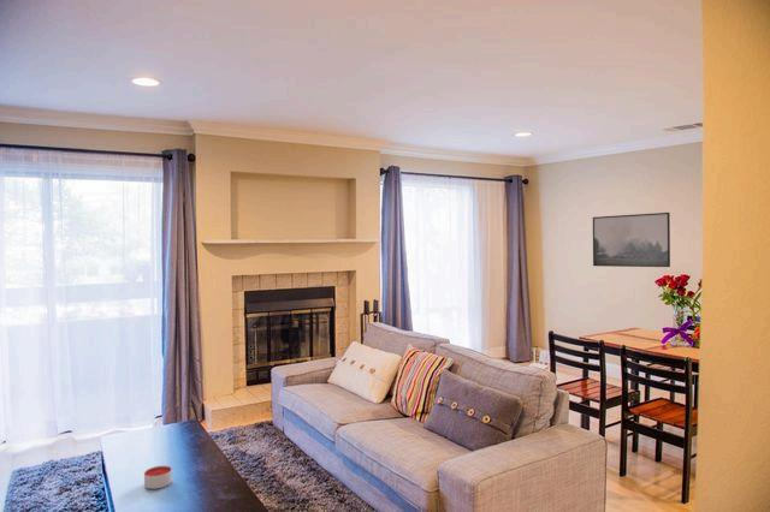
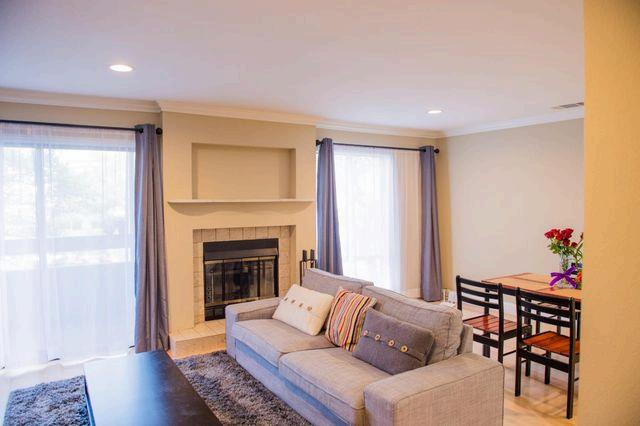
- candle [143,465,173,490]
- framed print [592,212,671,268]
